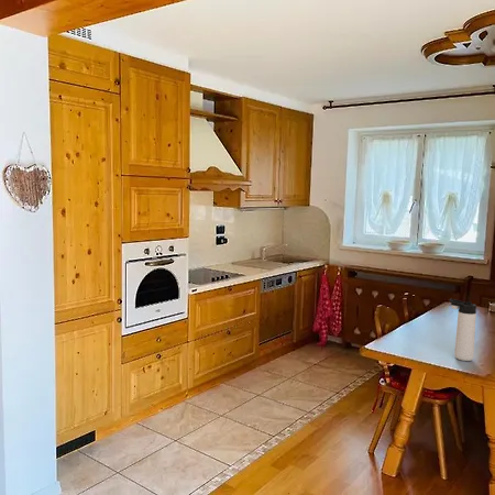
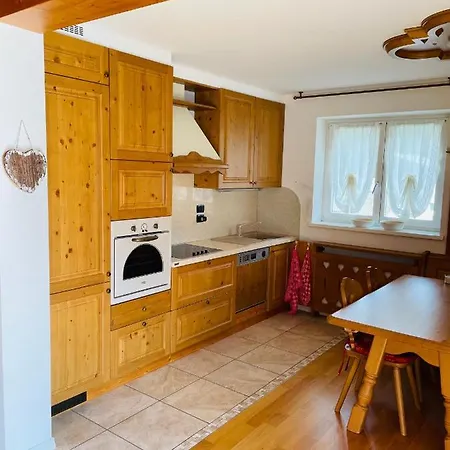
- thermos bottle [449,298,477,362]
